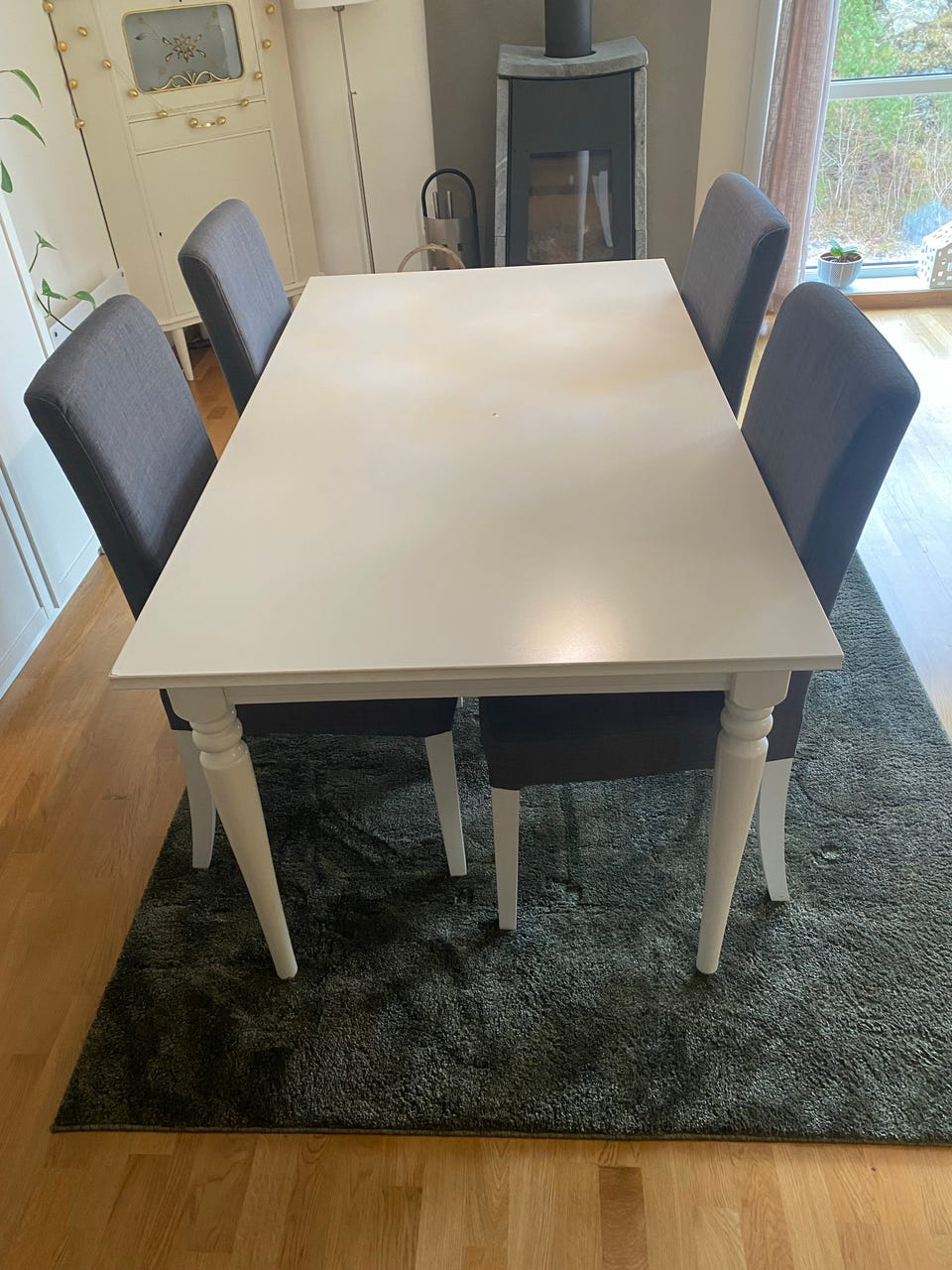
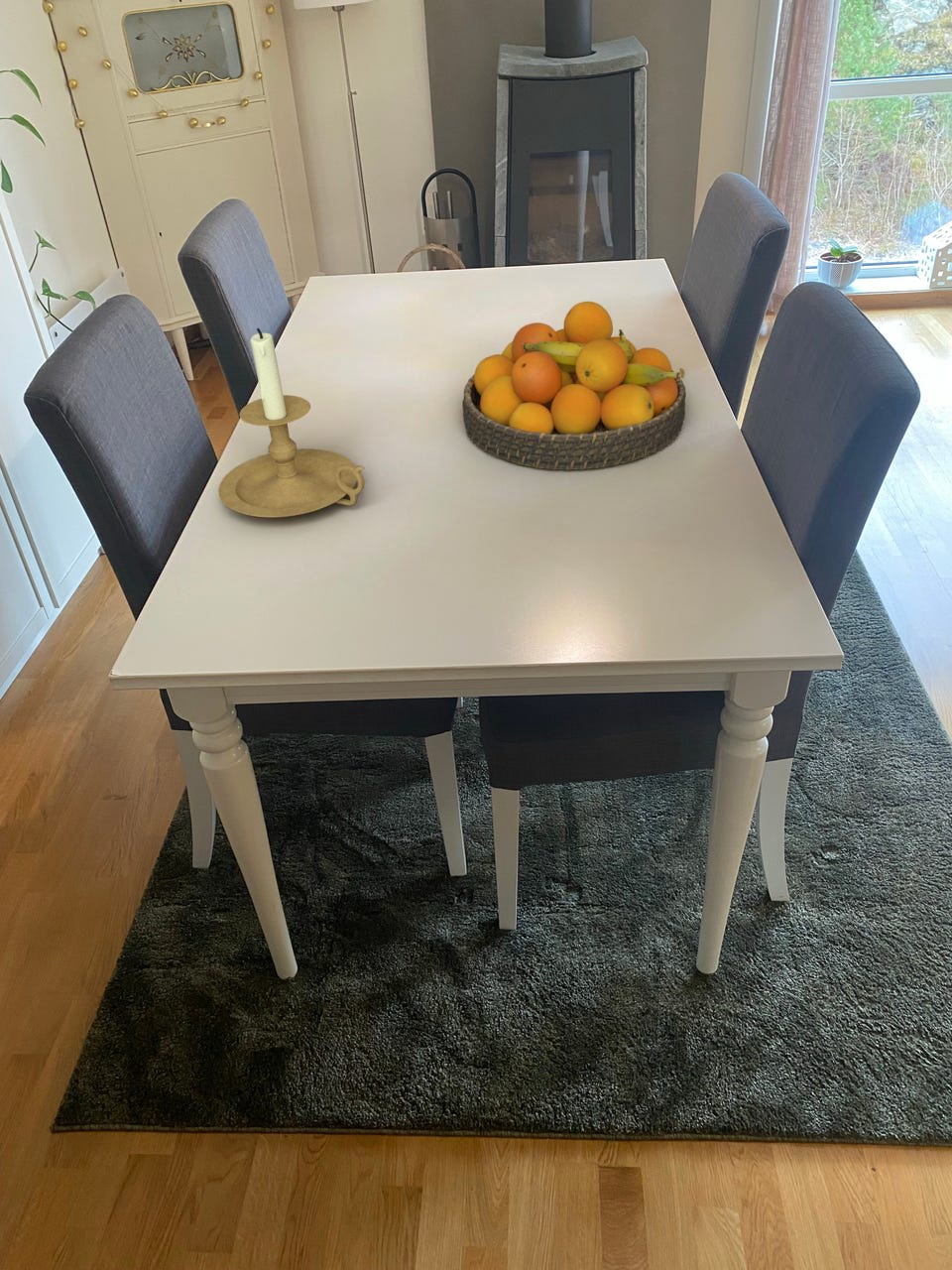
+ fruit bowl [461,301,687,471]
+ candle holder [217,327,365,518]
